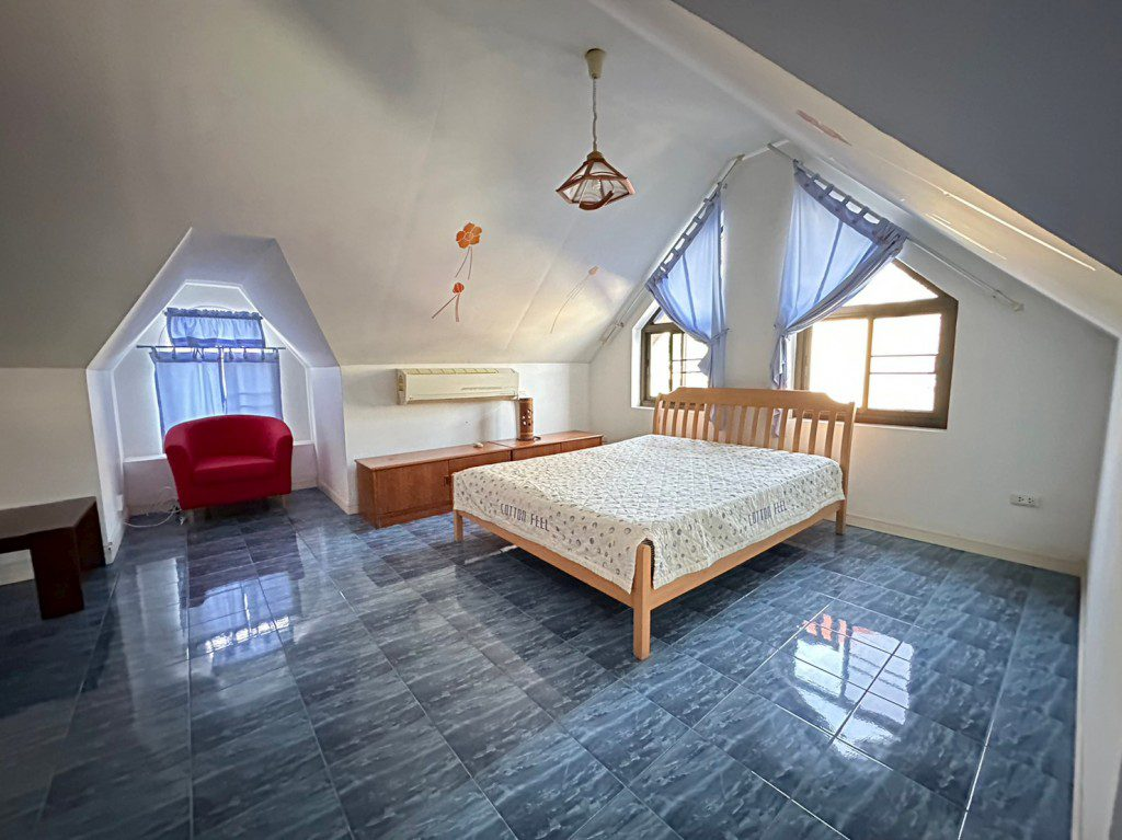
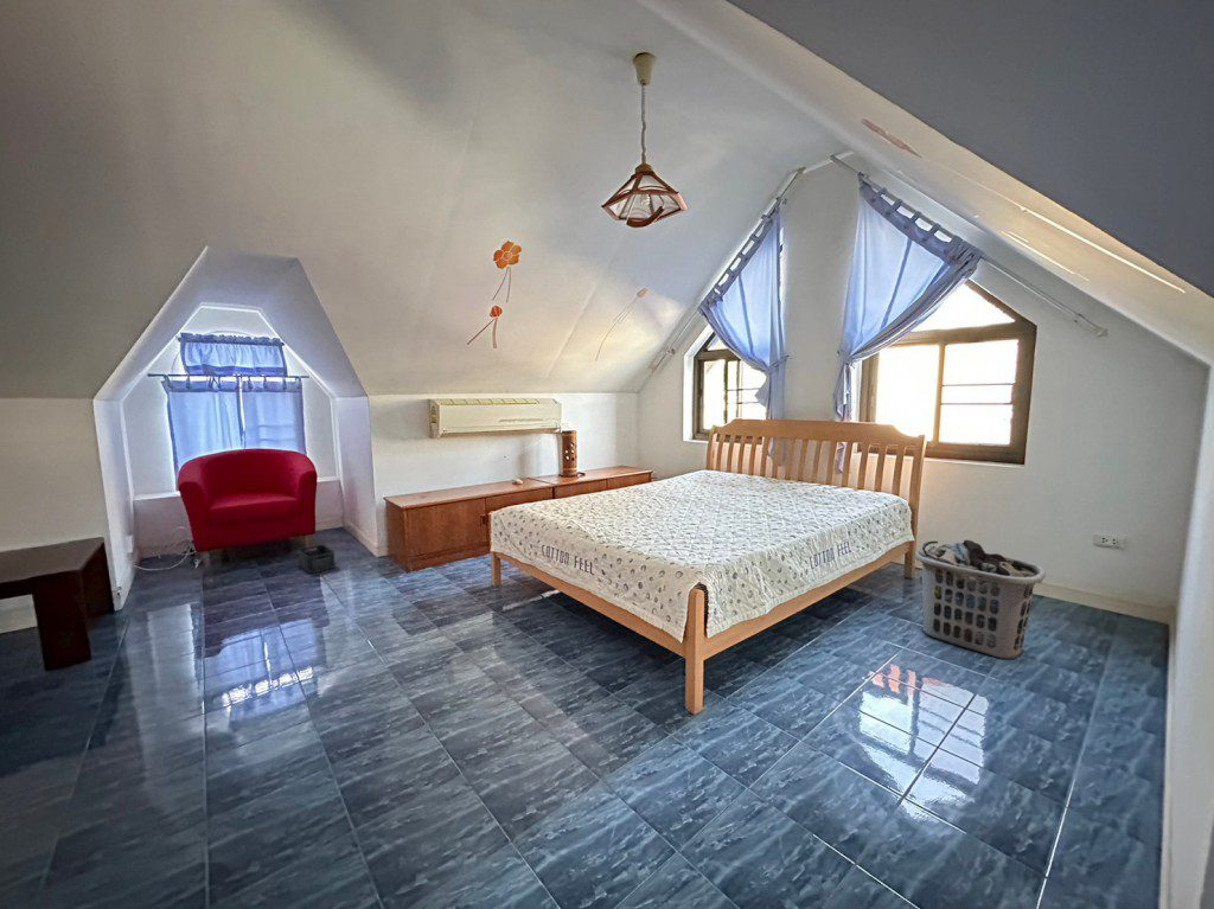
+ clothes hamper [914,539,1047,660]
+ storage bin [296,544,337,574]
